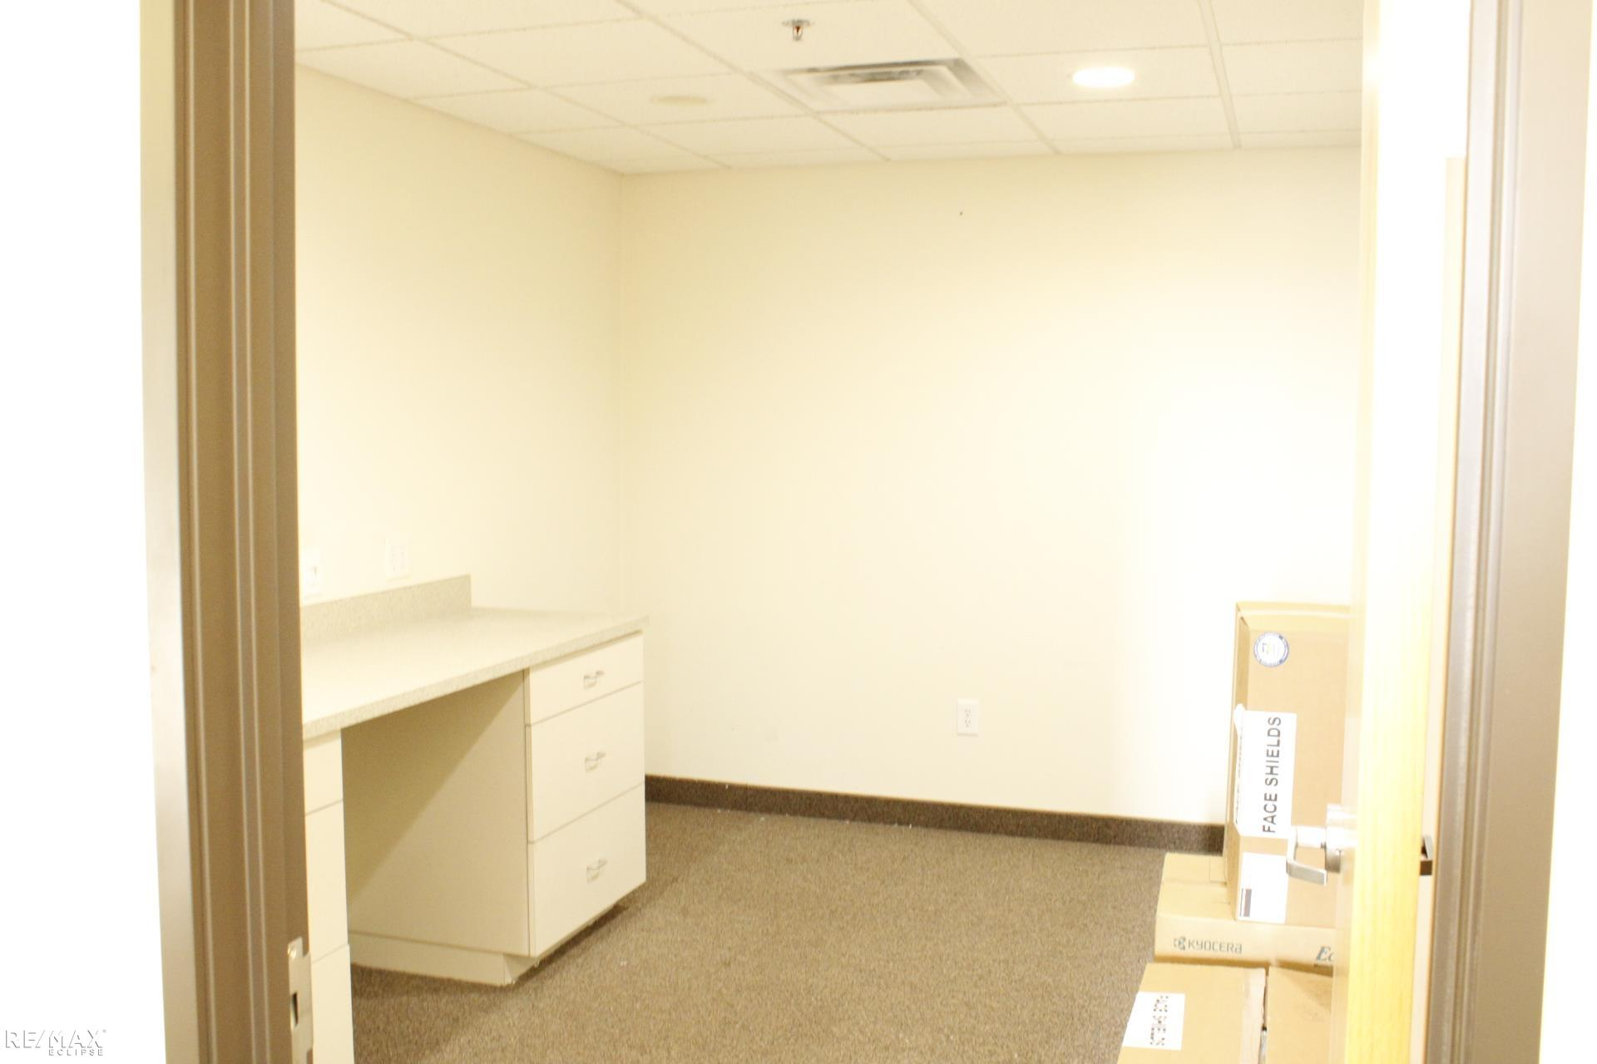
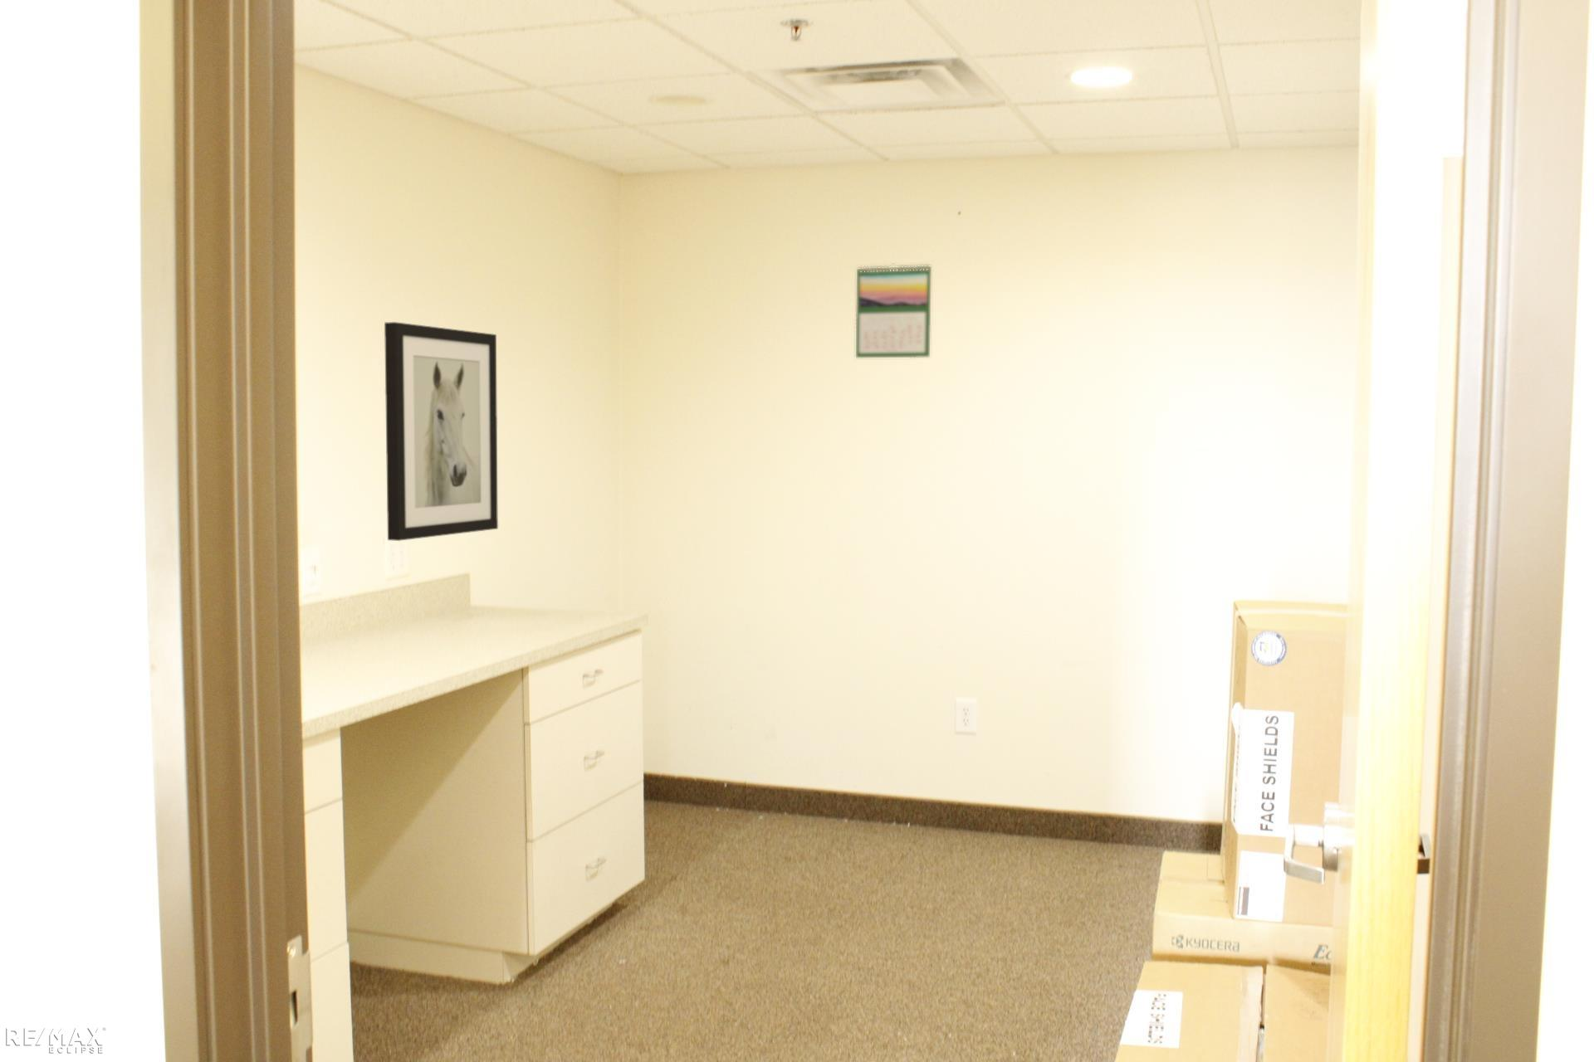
+ calendar [855,262,932,358]
+ wall art [383,321,499,542]
